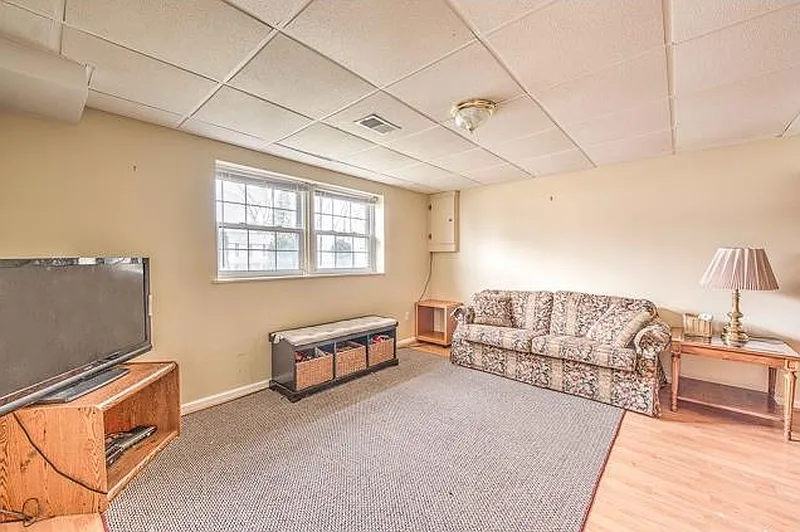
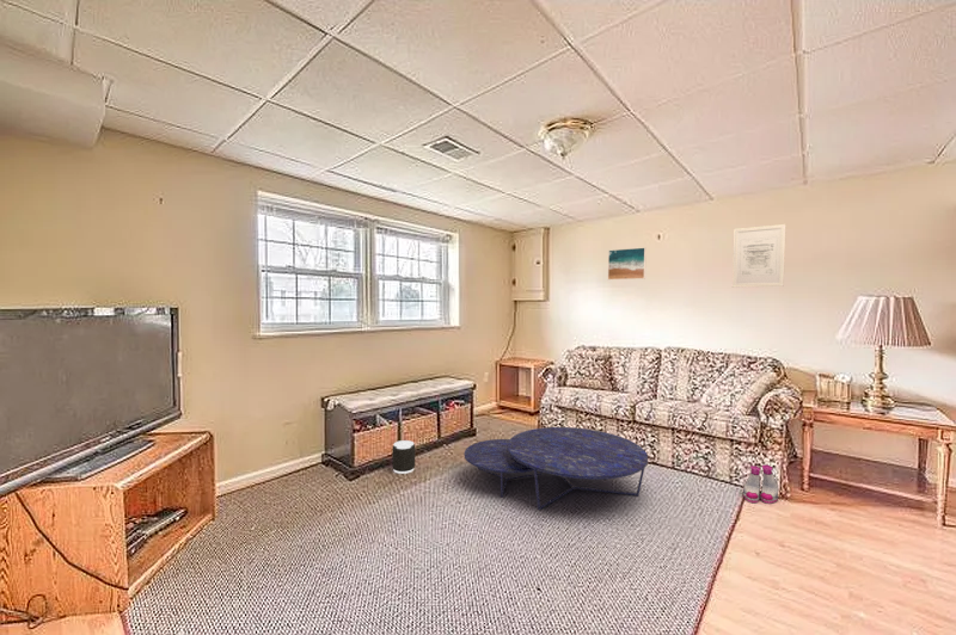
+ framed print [607,246,646,280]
+ nesting table [462,426,649,511]
+ boots [741,463,780,505]
+ wall art [731,223,788,289]
+ speaker [391,439,416,475]
